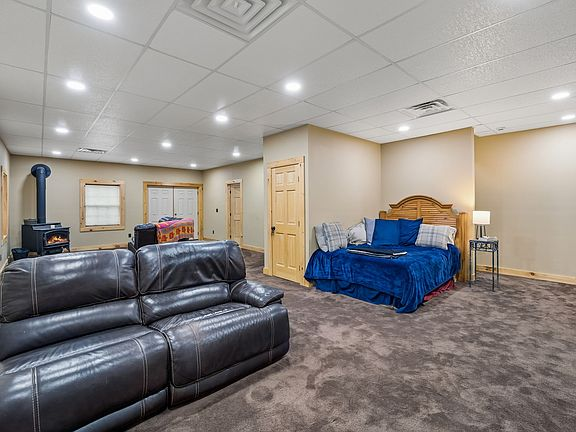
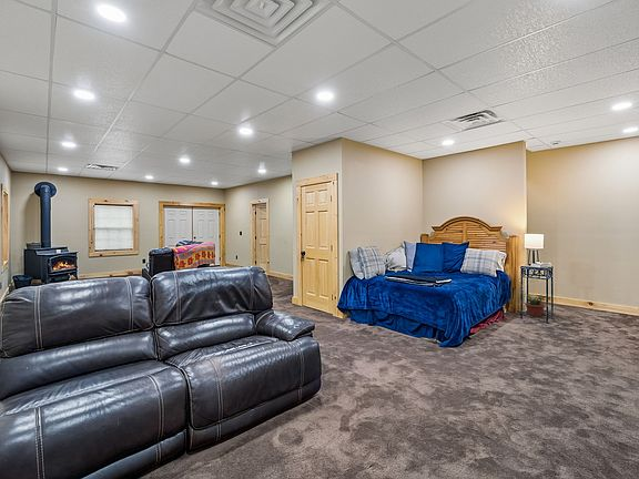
+ potted plant [521,293,547,318]
